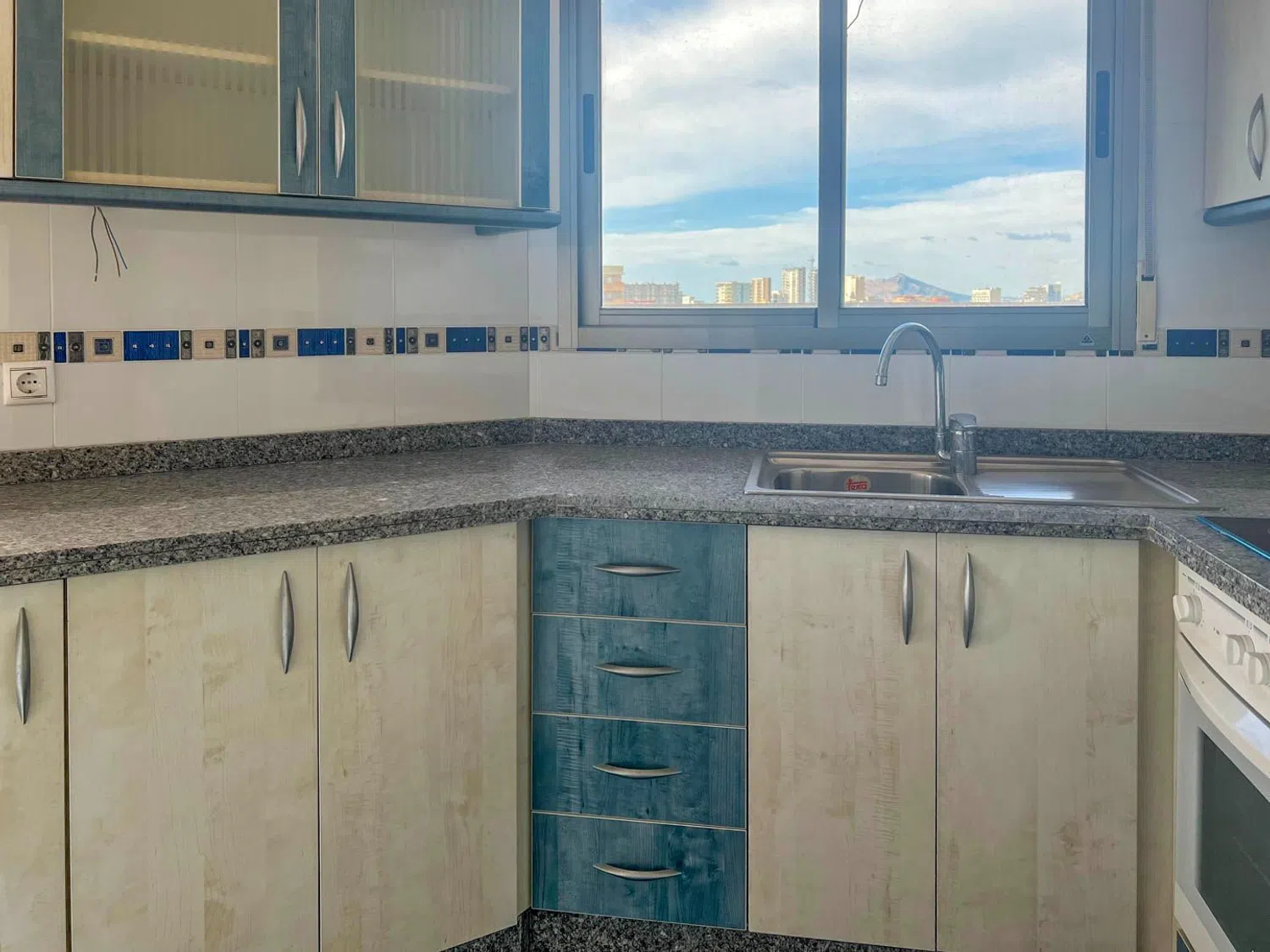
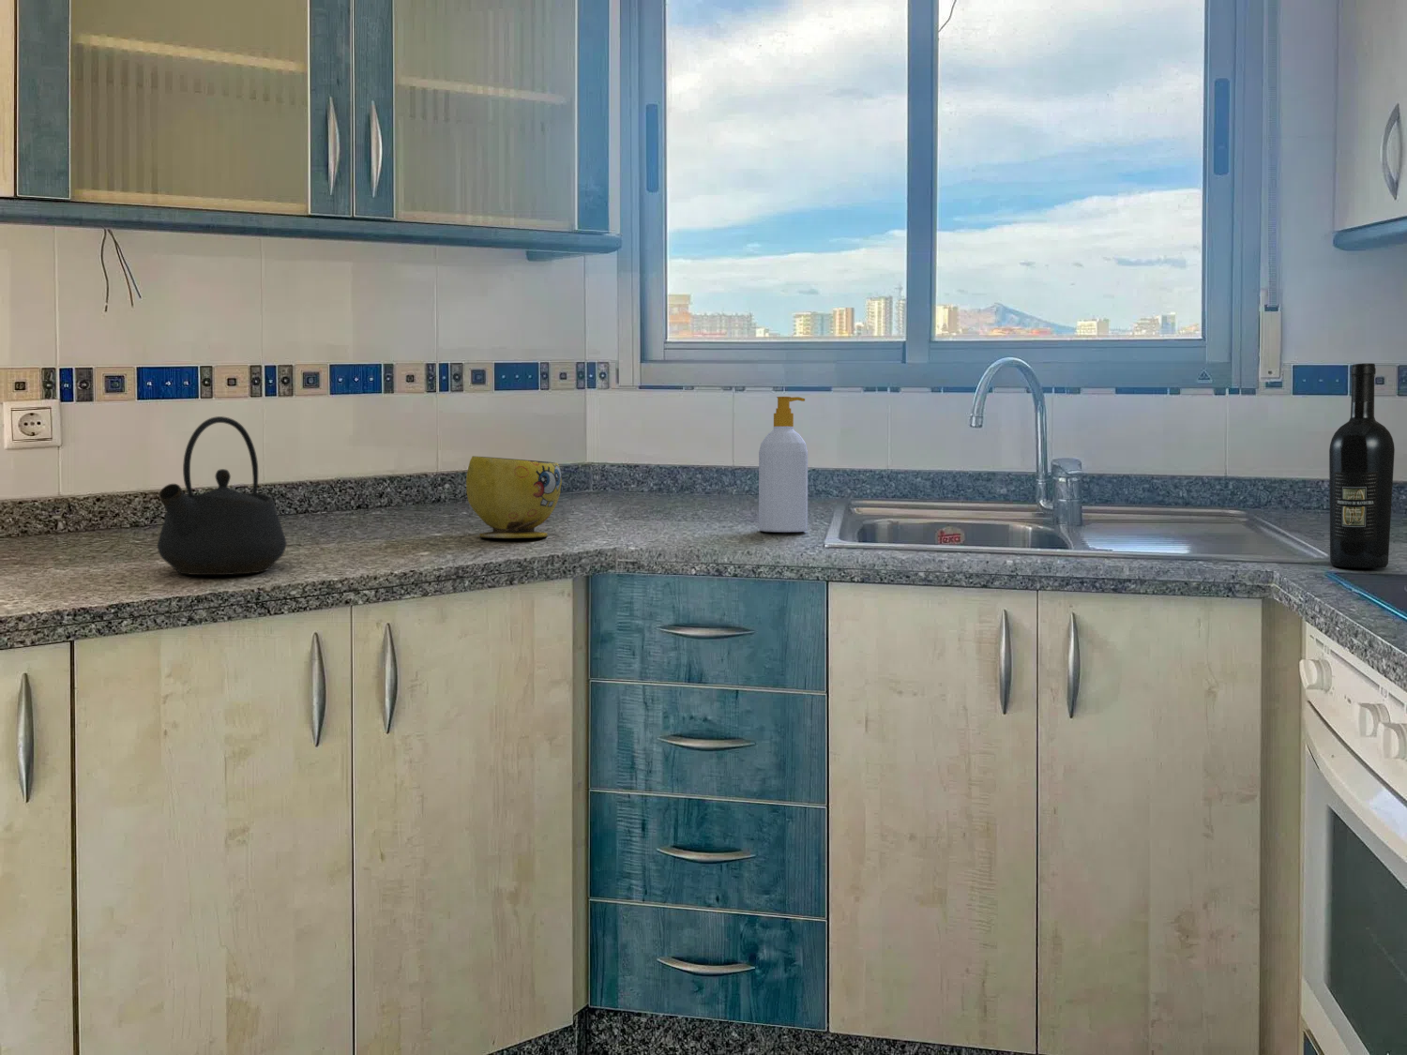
+ kettle [156,416,288,576]
+ soap bottle [758,396,809,533]
+ wine bottle [1328,362,1396,570]
+ bowl [465,454,563,540]
